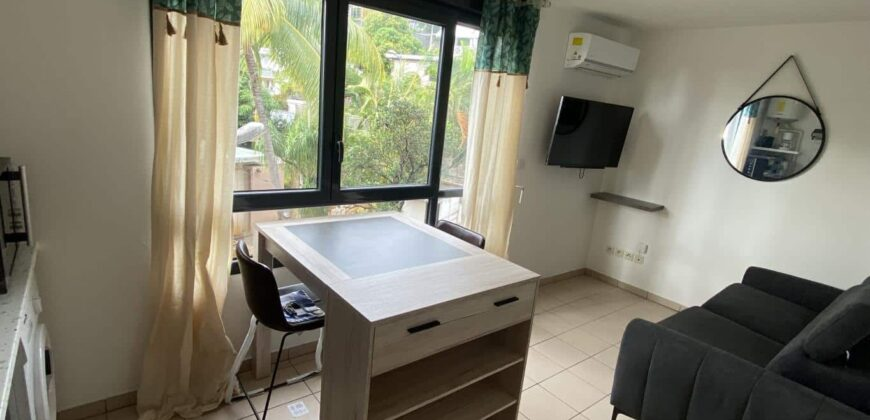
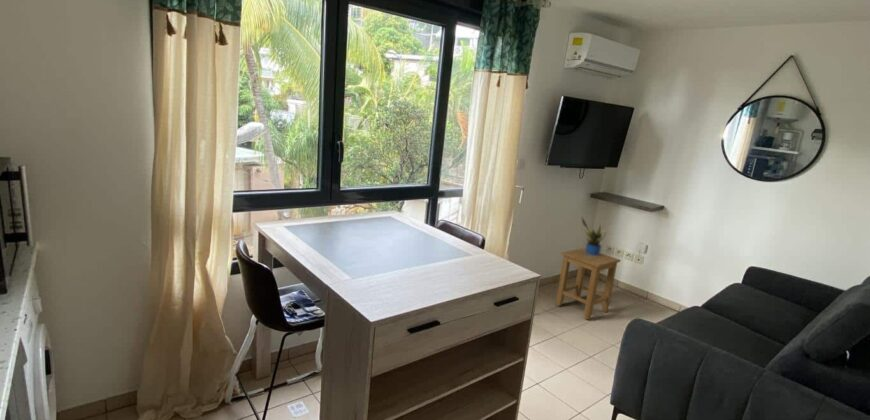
+ stool [555,247,621,321]
+ potted plant [580,215,607,256]
